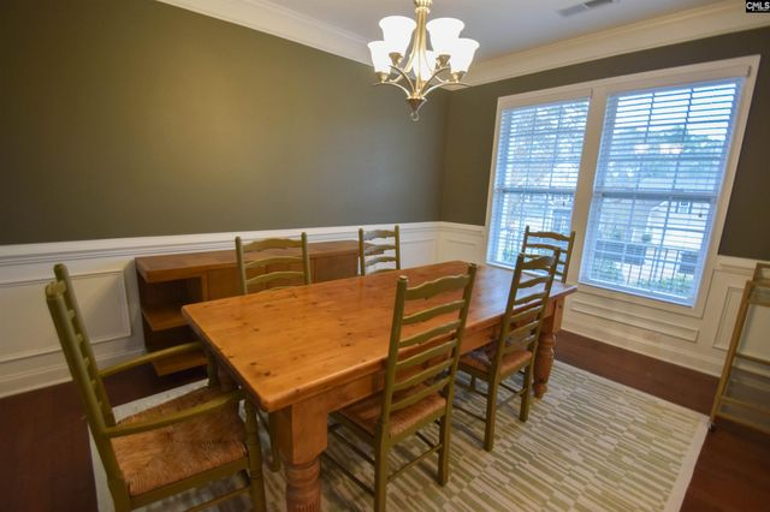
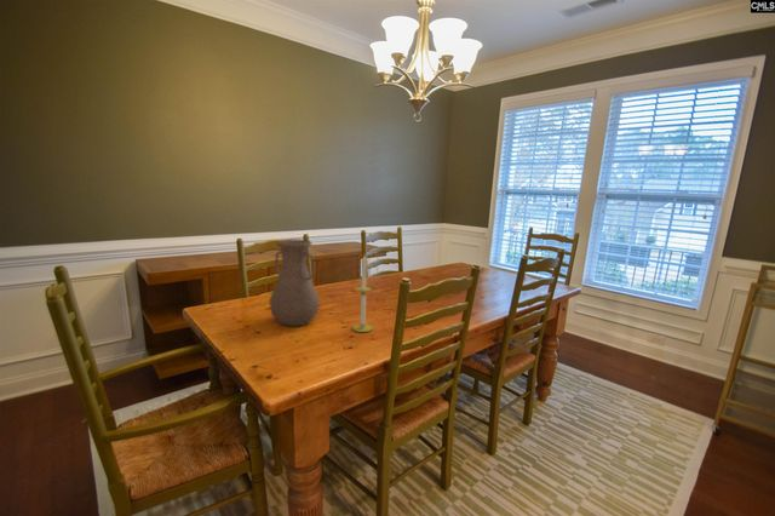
+ candle [351,254,374,333]
+ vase [268,239,321,327]
